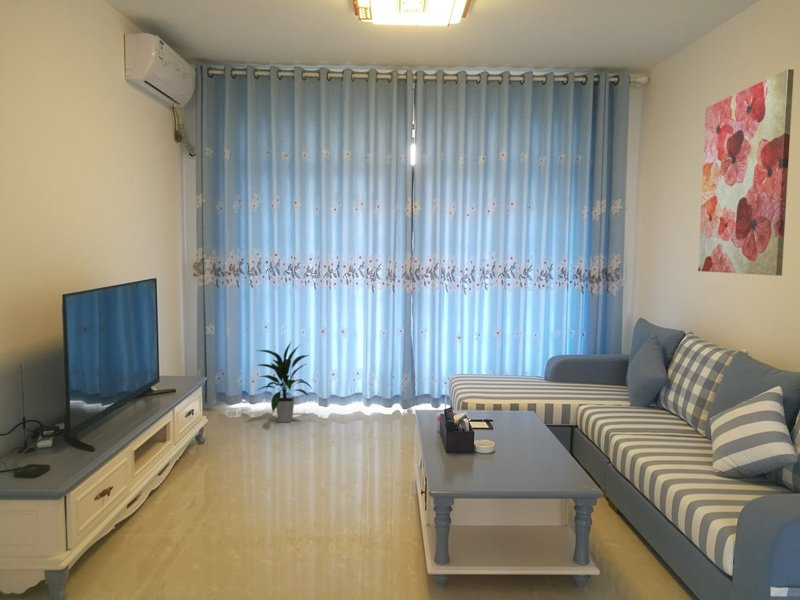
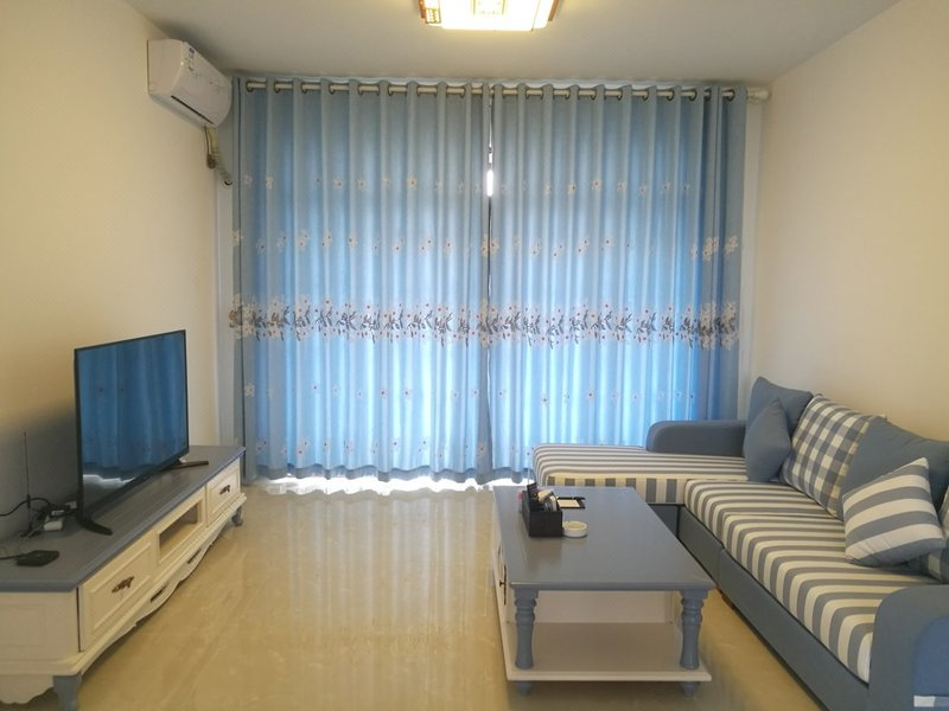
- wall art [697,68,795,277]
- indoor plant [257,341,314,423]
